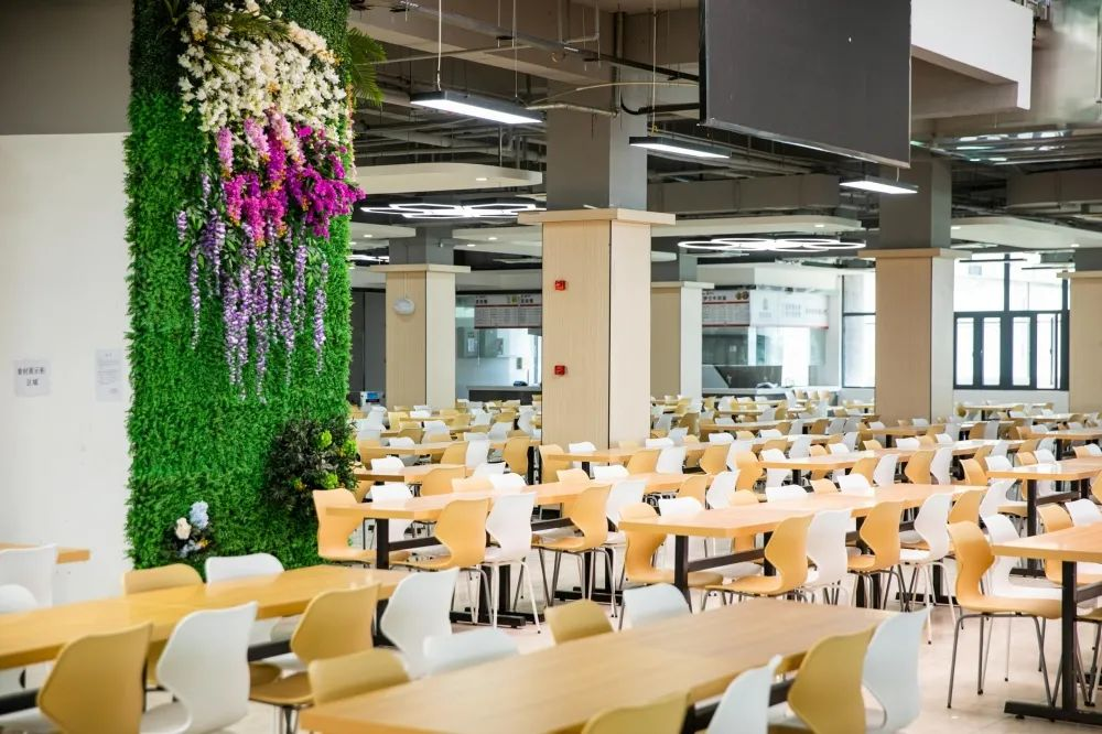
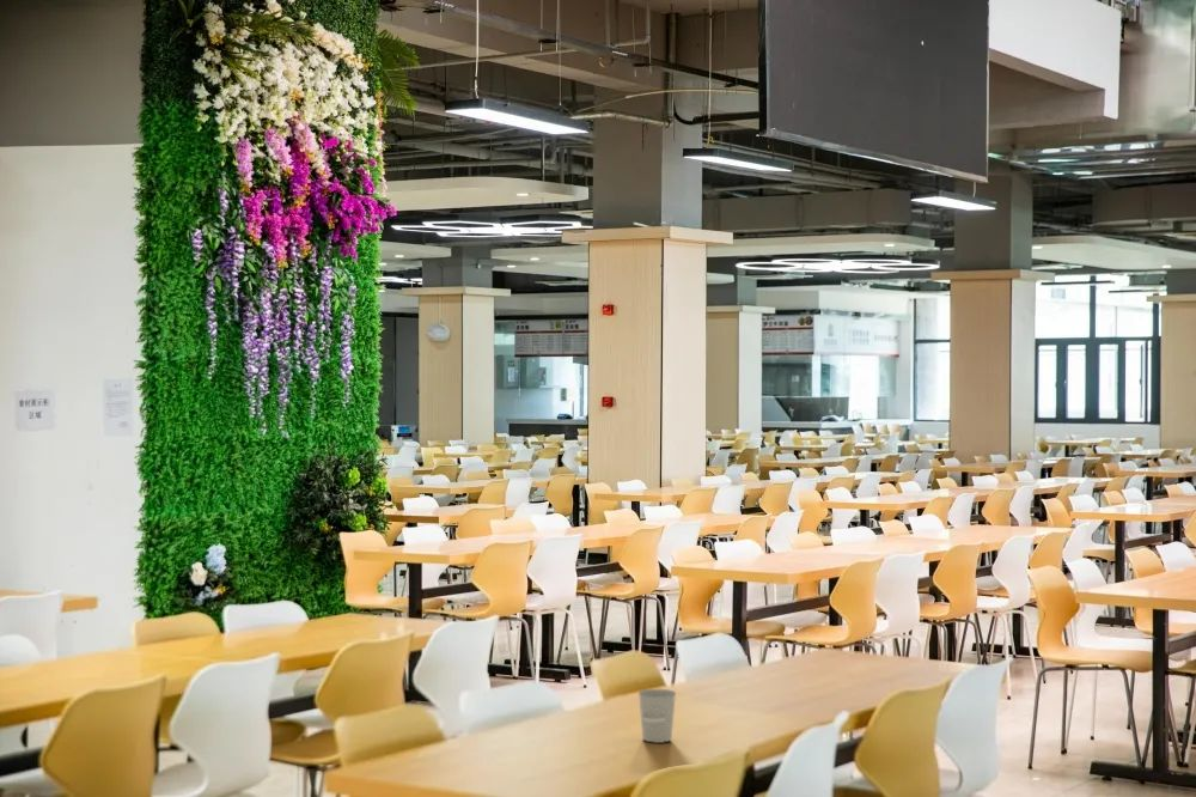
+ cup [637,688,677,744]
